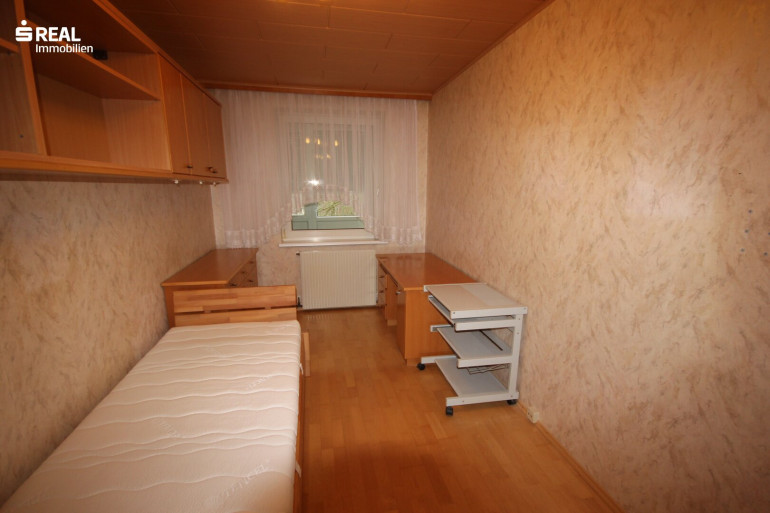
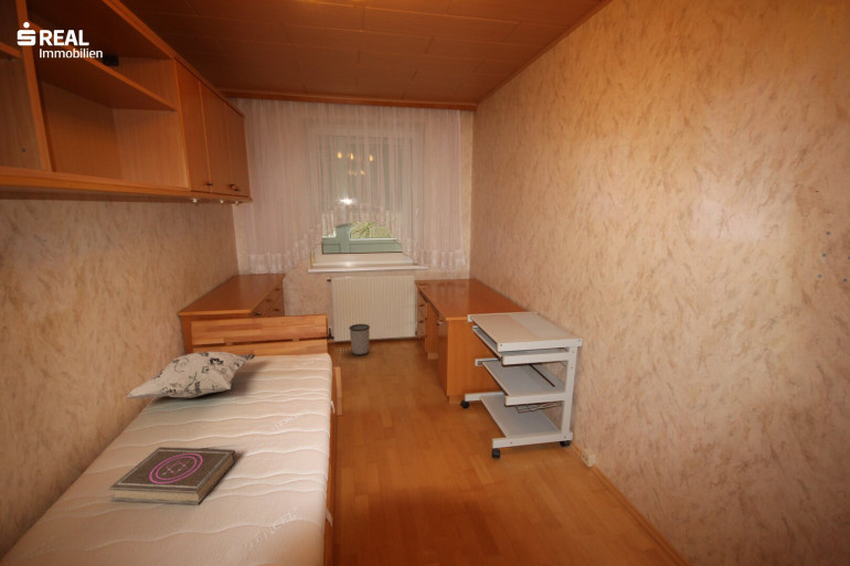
+ book [107,446,237,506]
+ wastebasket [348,323,371,356]
+ decorative pillow [125,351,256,401]
